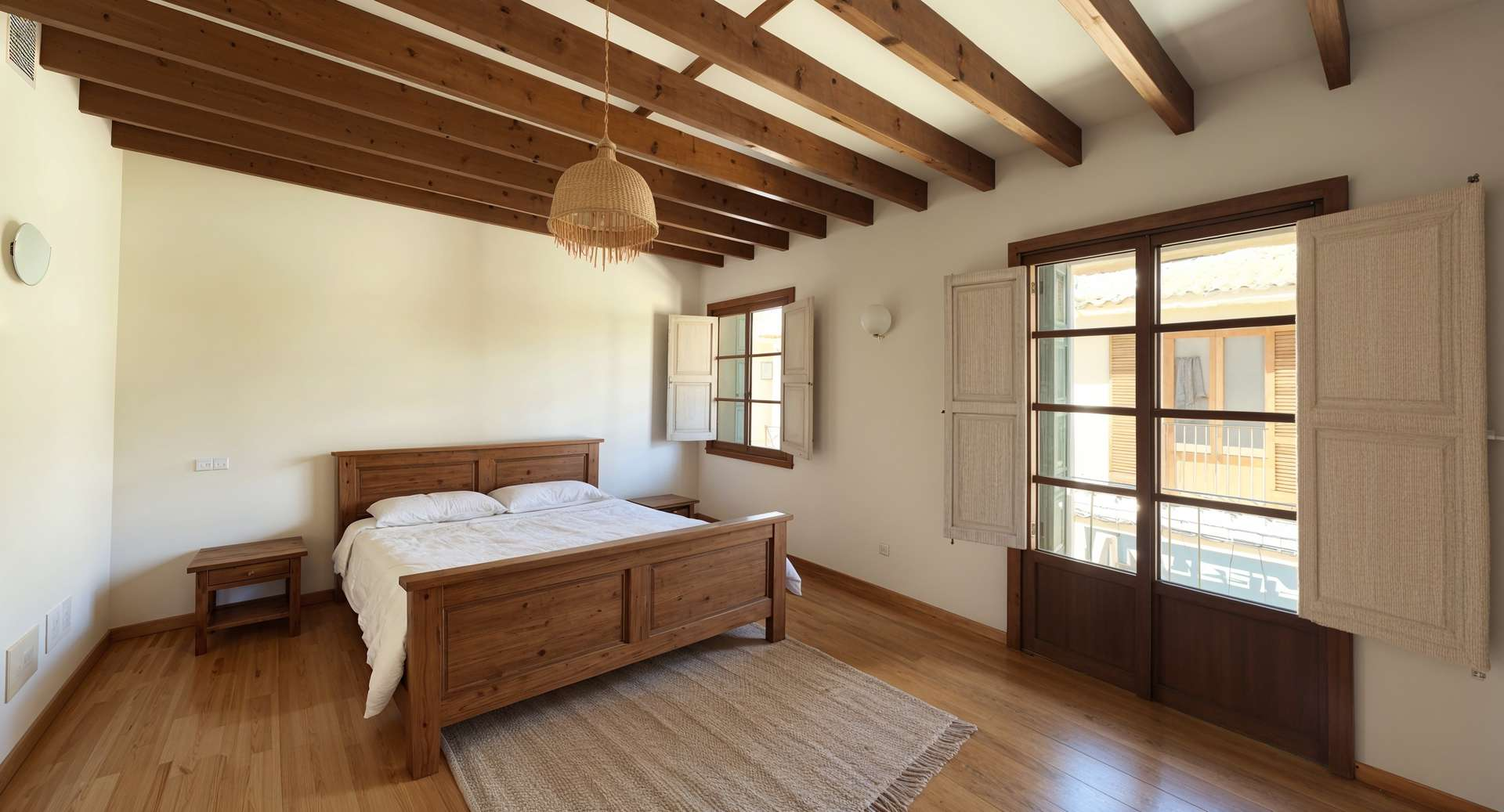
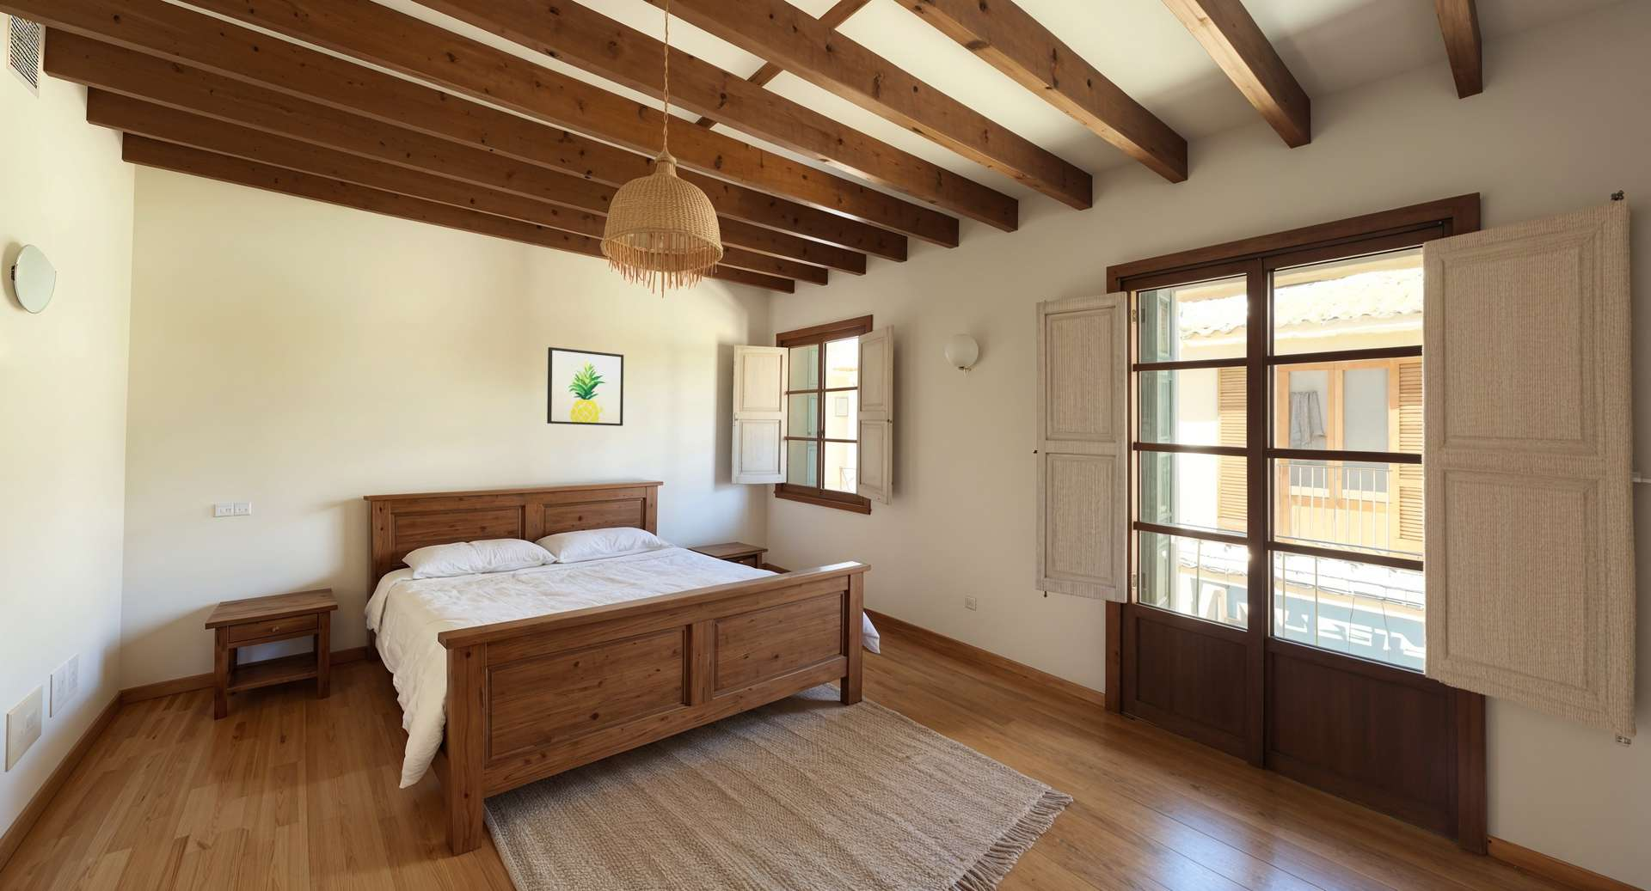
+ wall art [546,347,625,427]
